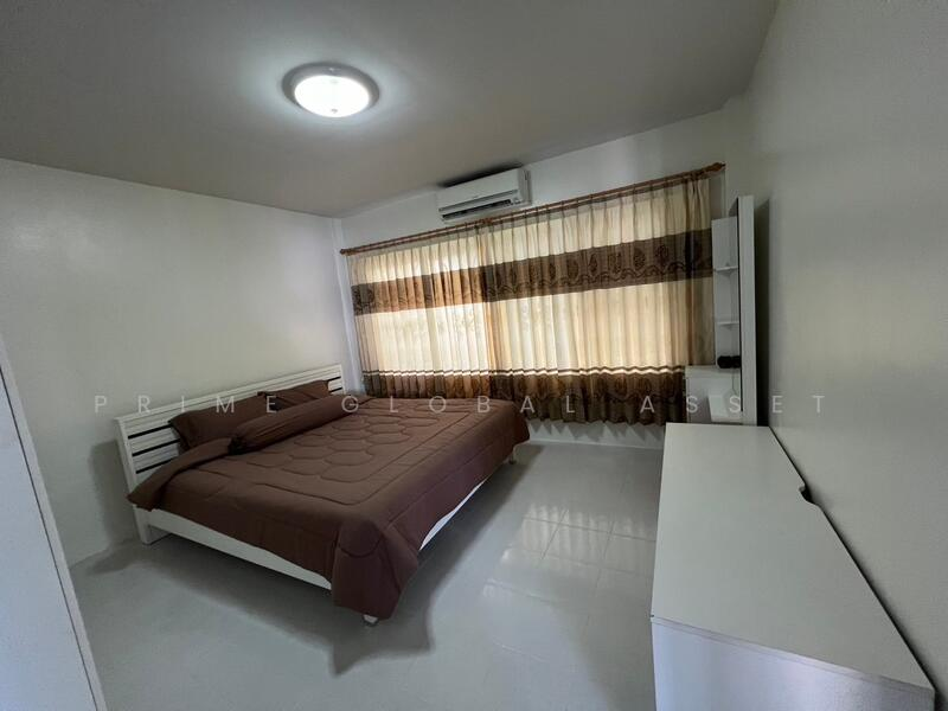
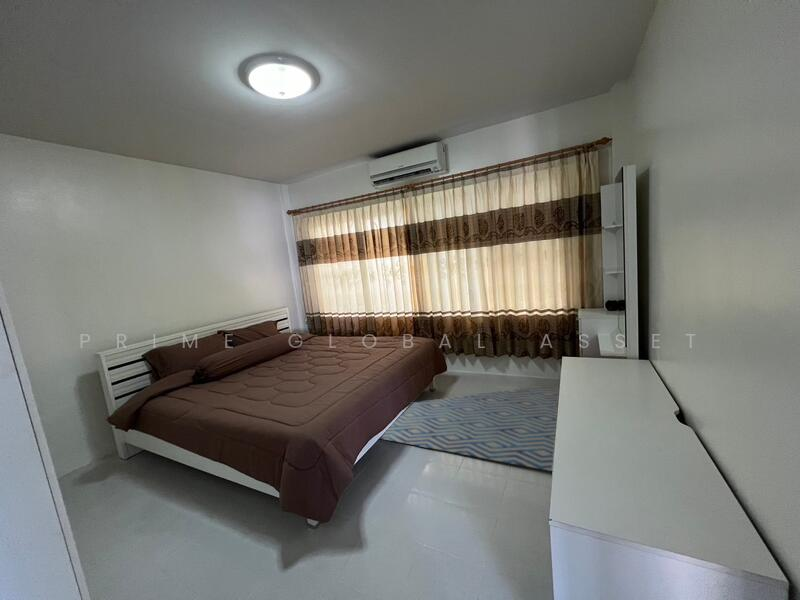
+ rug [379,385,560,472]
